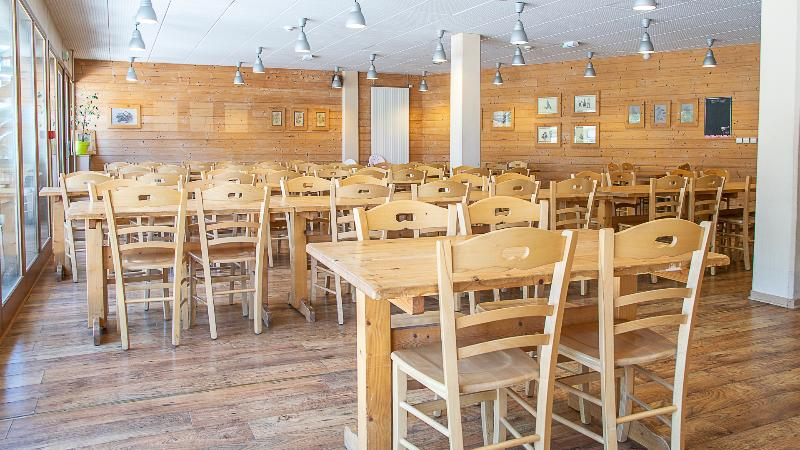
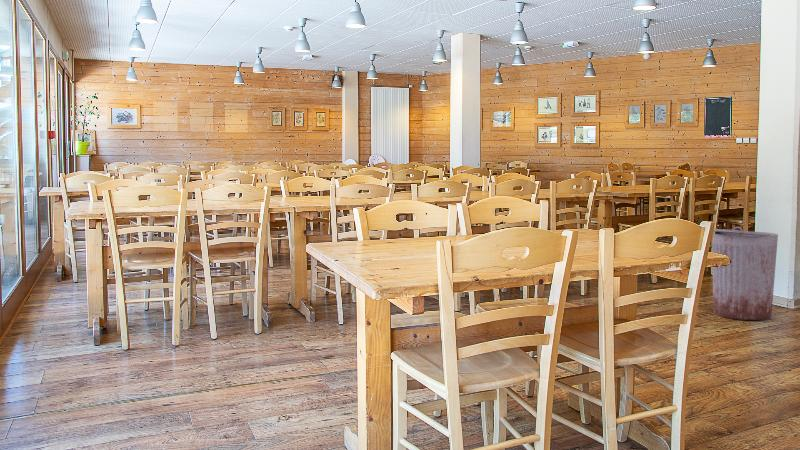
+ trash can [711,226,779,321]
